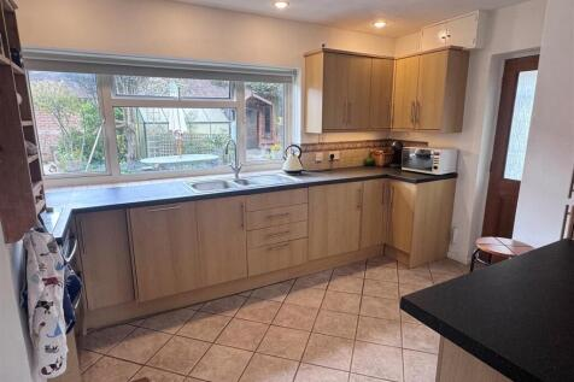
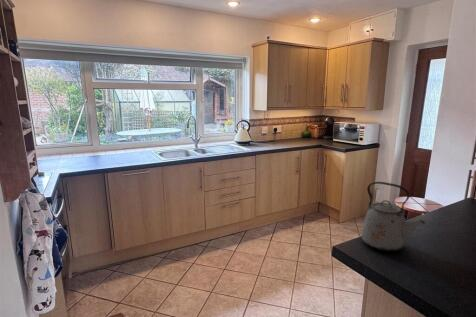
+ kettle [360,181,427,252]
